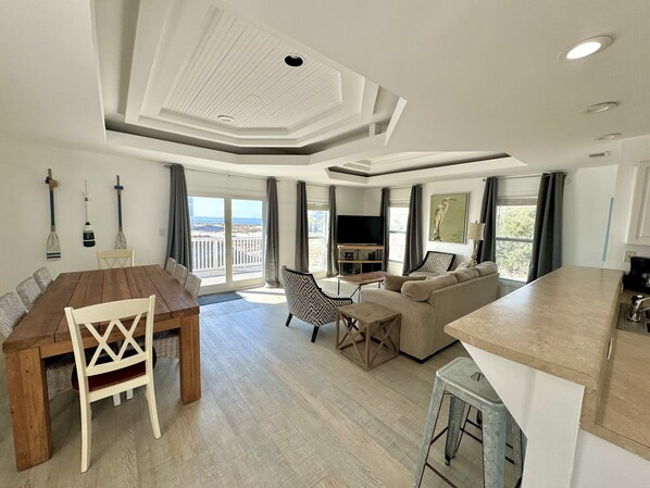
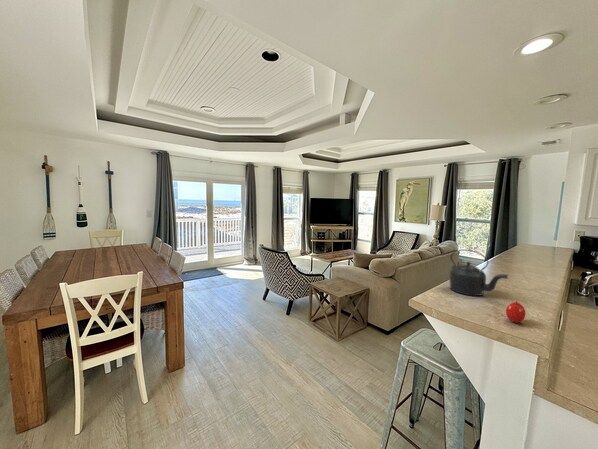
+ kettle [448,249,509,297]
+ apple [505,300,527,323]
